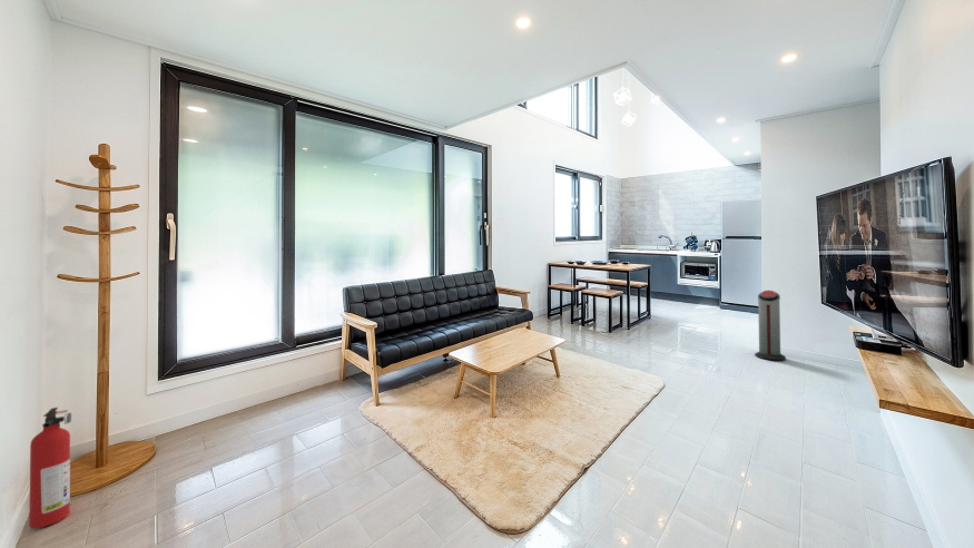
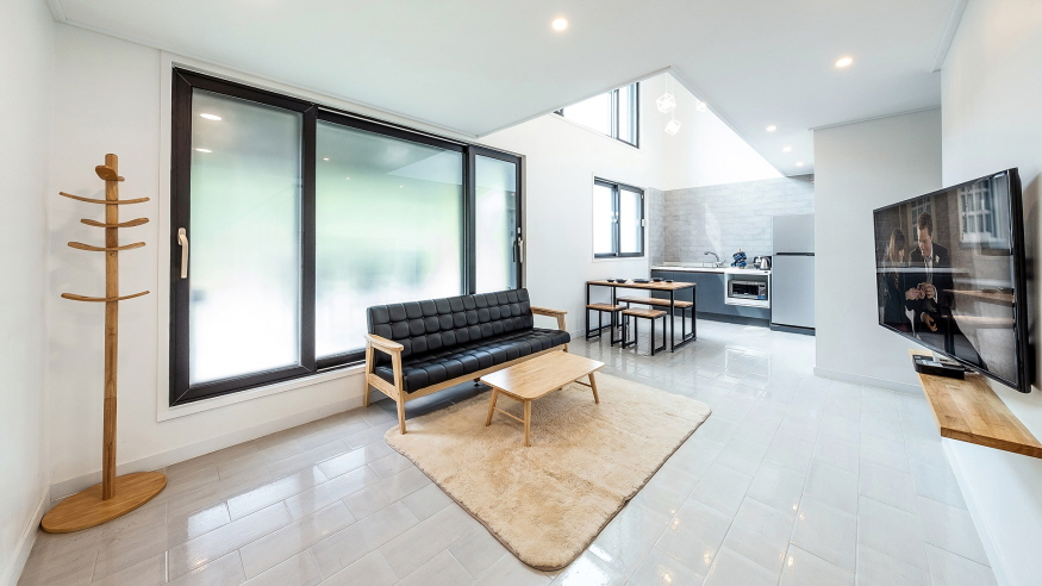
- air purifier [754,290,787,361]
- fire extinguisher [28,407,72,529]
